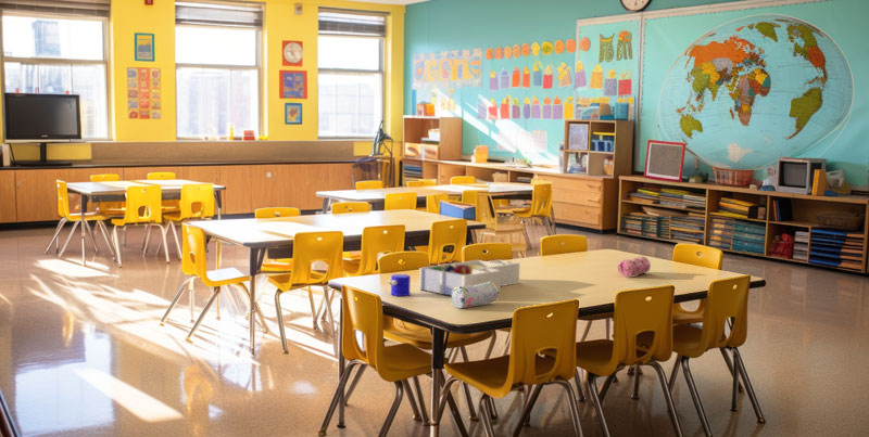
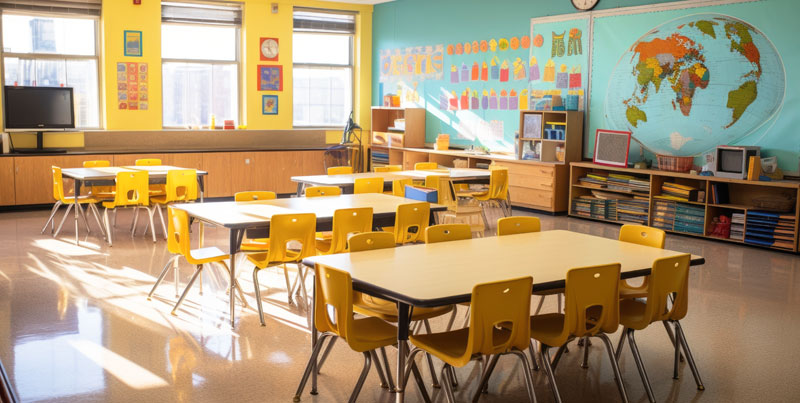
- pencil case [451,282,499,309]
- desk organizer [418,259,521,297]
- pencil case [617,256,652,278]
- cup [387,273,412,297]
